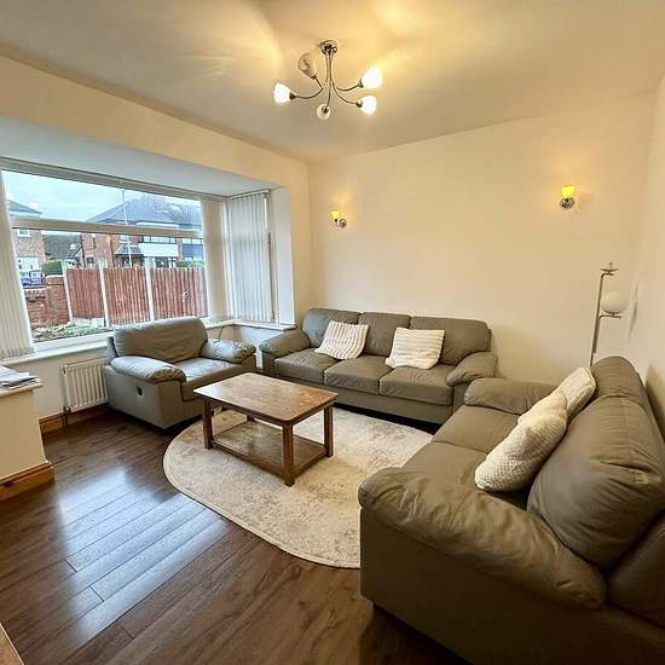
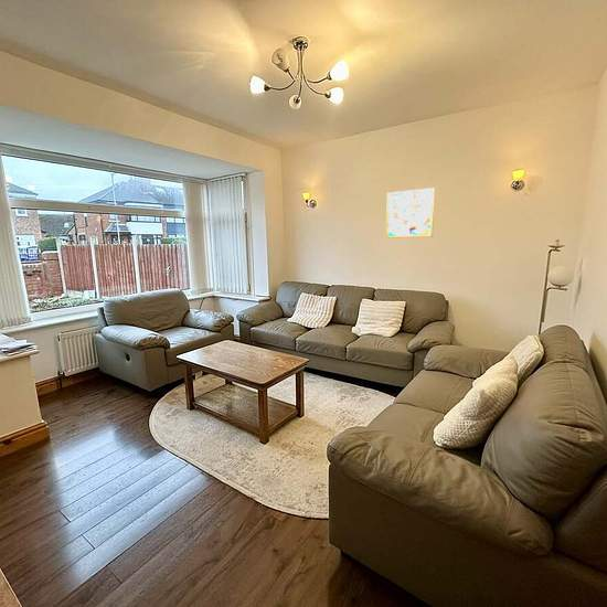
+ wall art [385,187,436,239]
